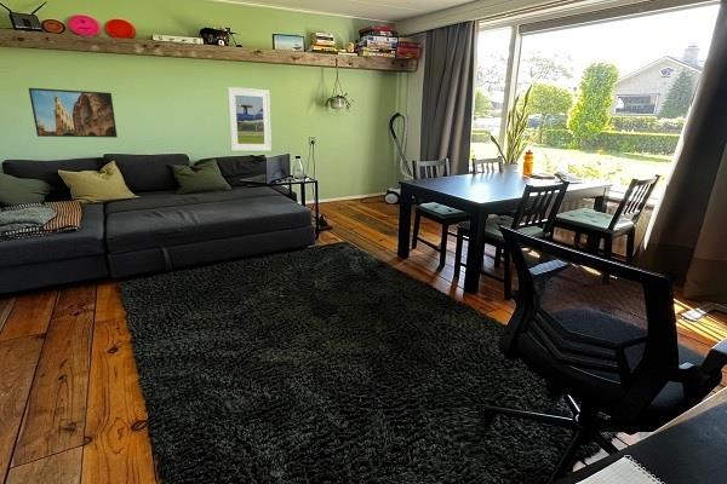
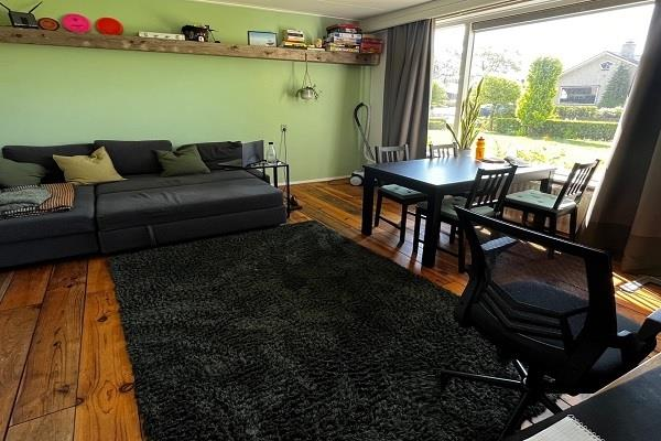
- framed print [227,86,273,151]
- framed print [28,87,119,139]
